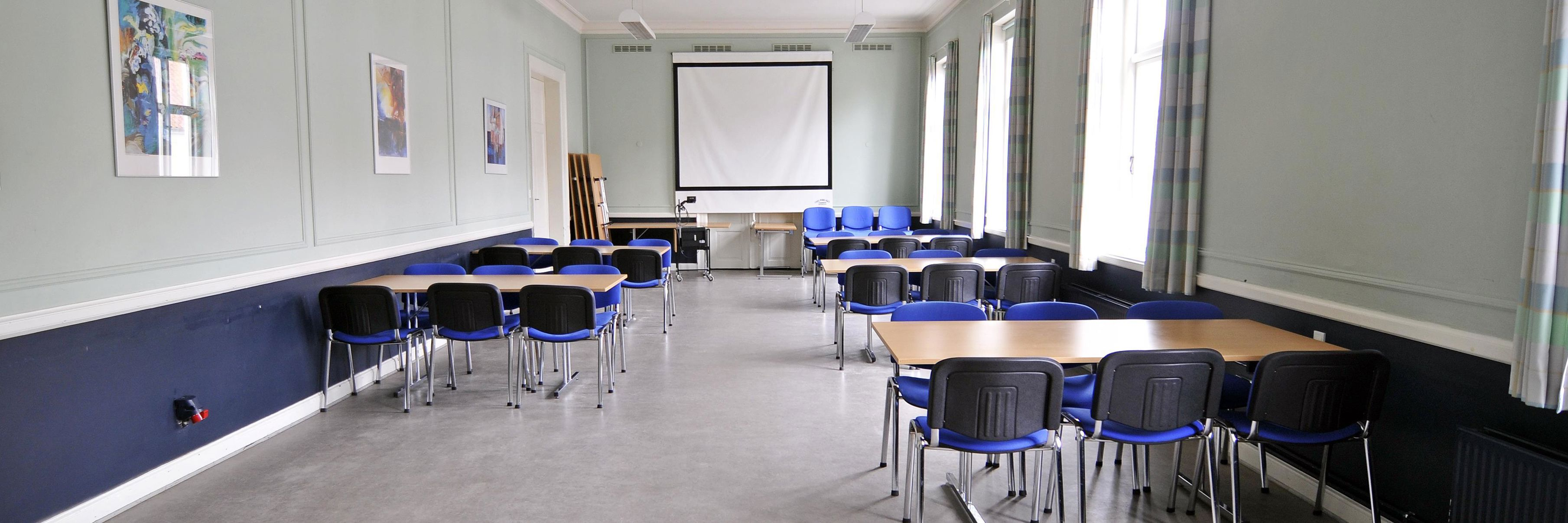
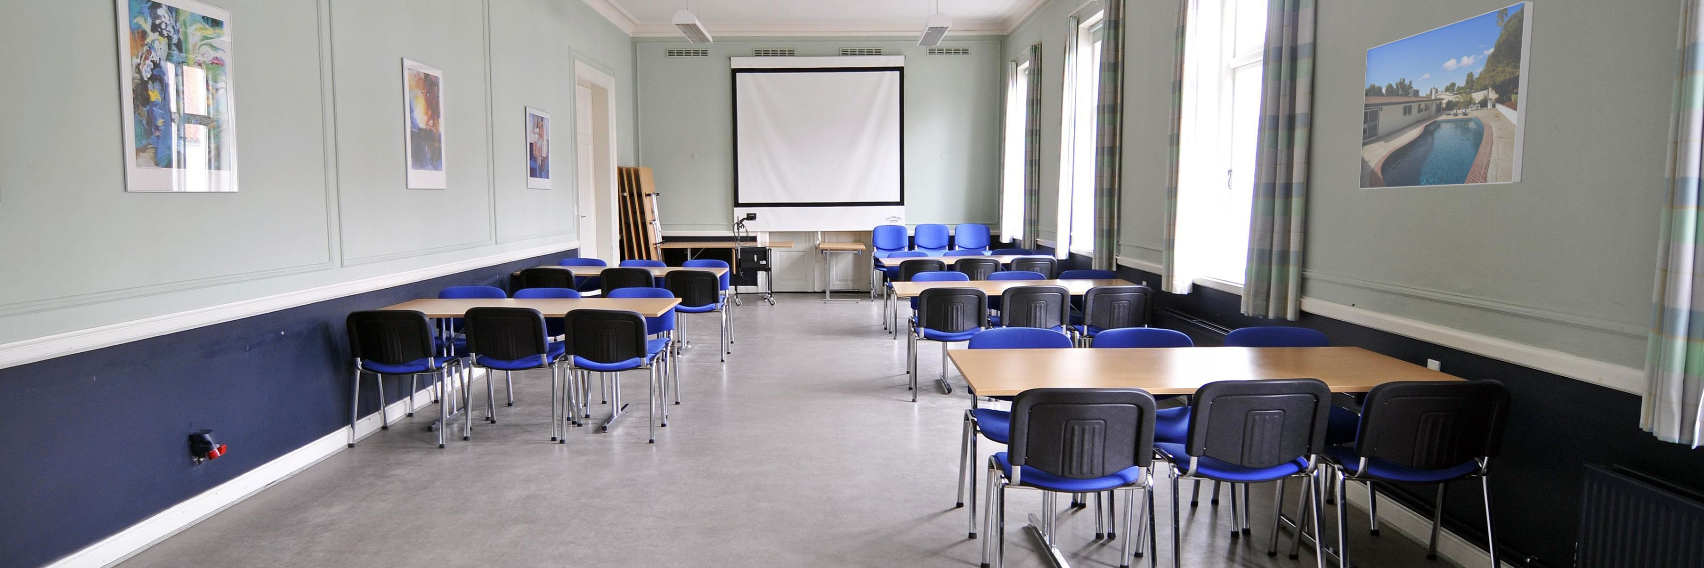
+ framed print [1358,0,1536,190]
